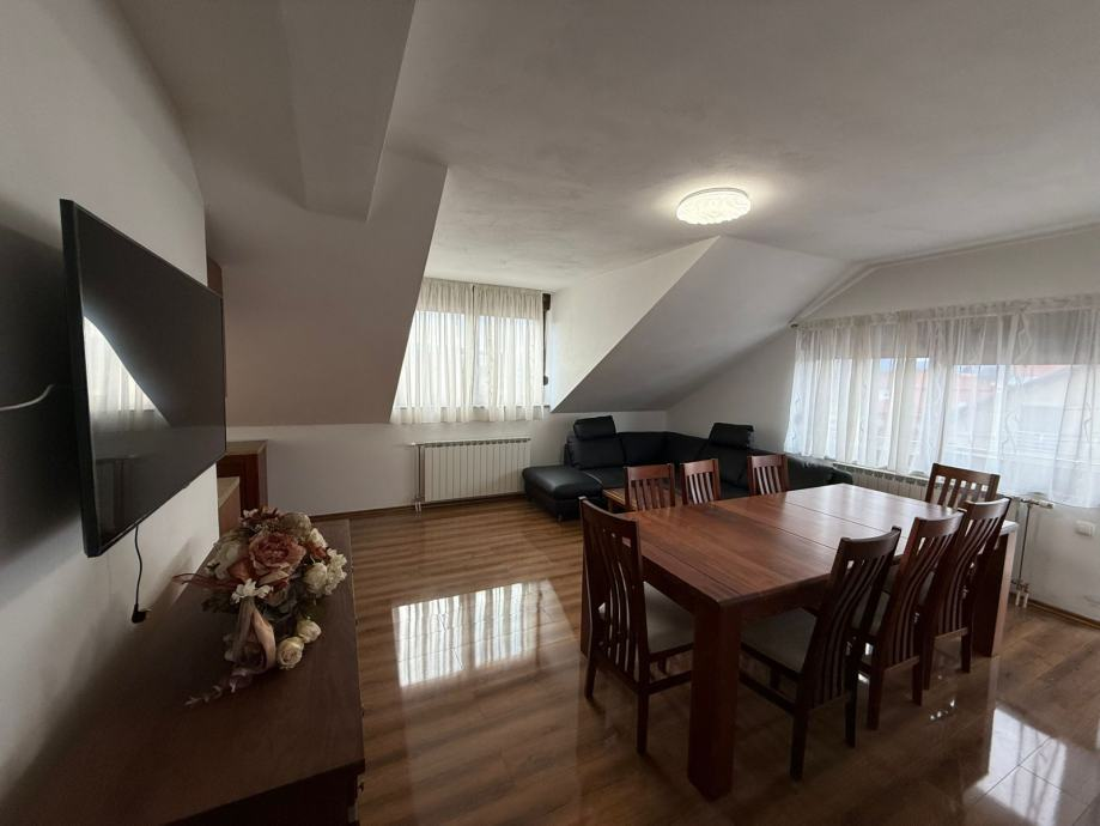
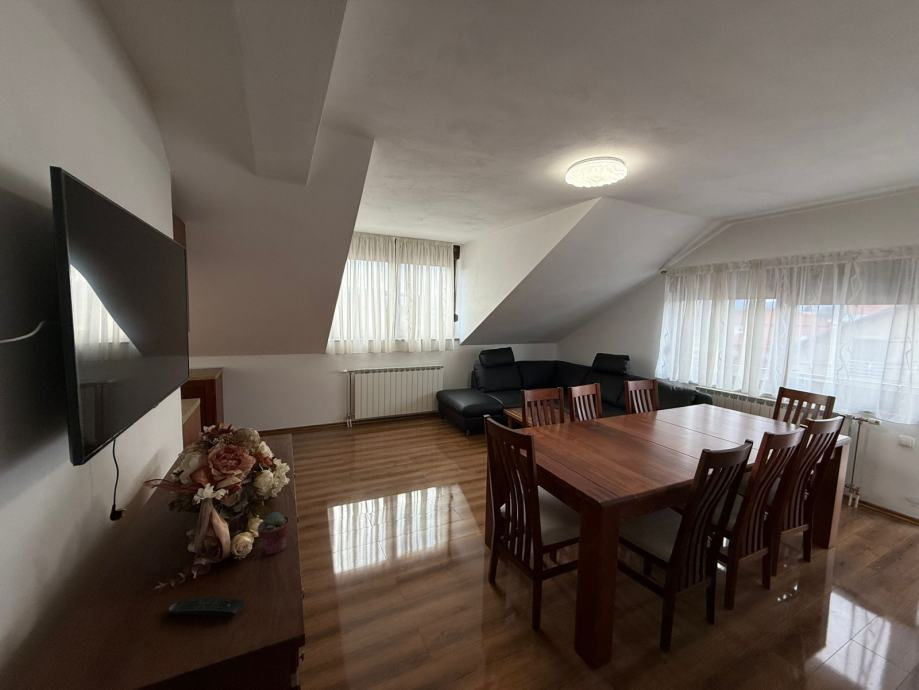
+ remote control [168,597,246,620]
+ potted succulent [256,511,291,556]
